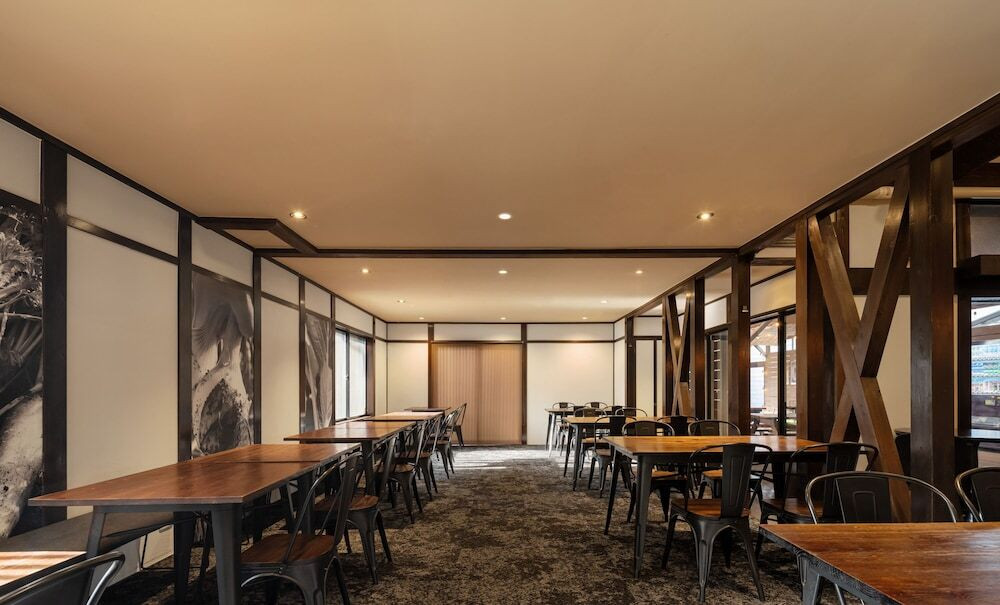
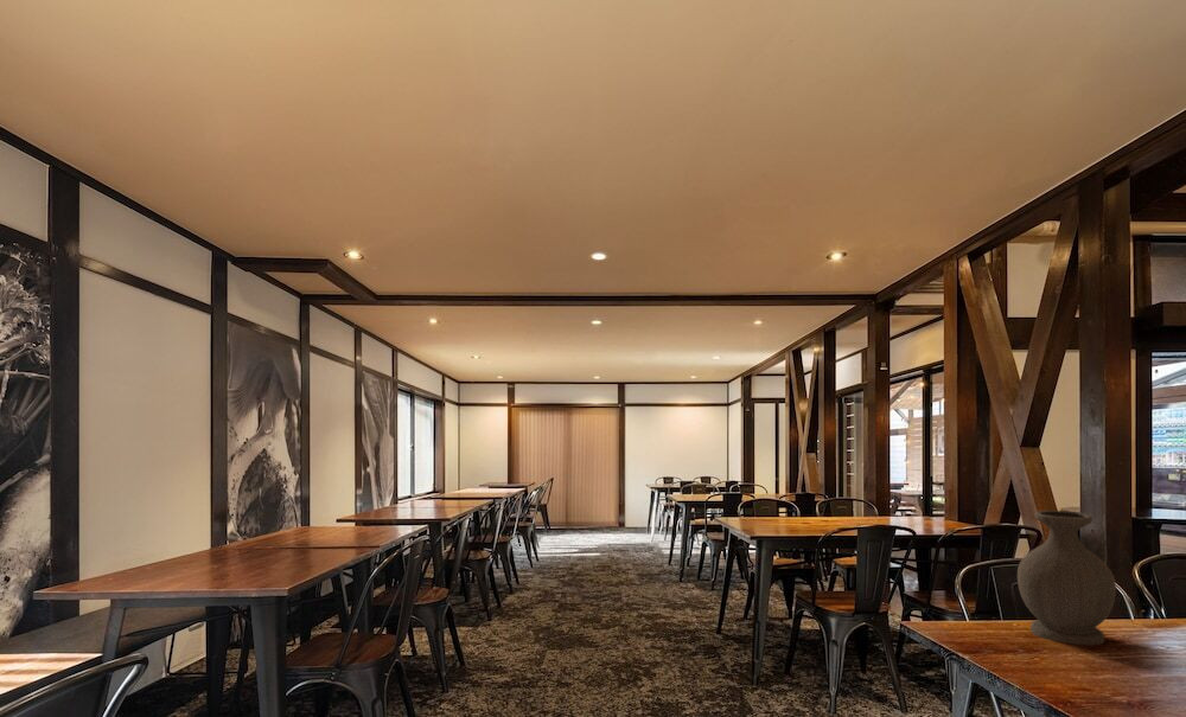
+ vase [1016,510,1117,646]
